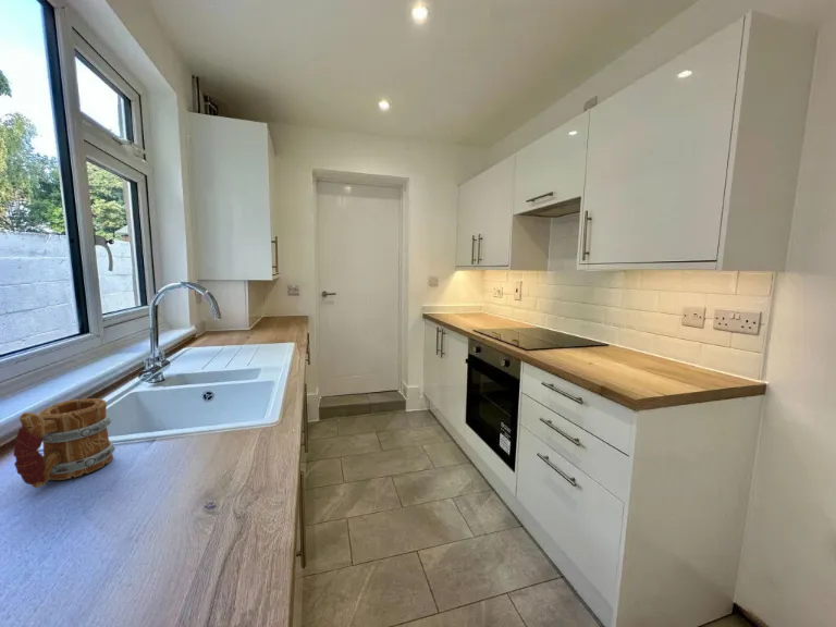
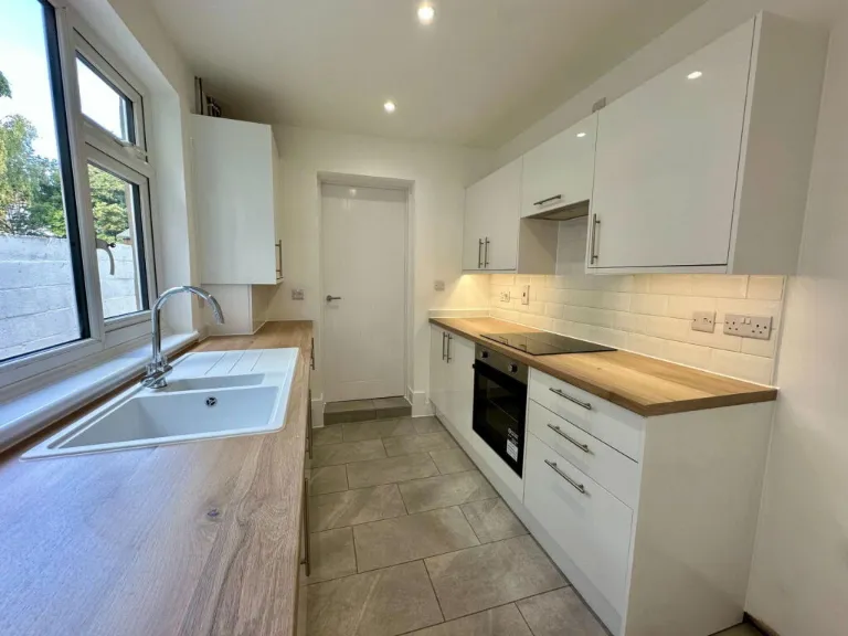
- mug [12,397,116,489]
